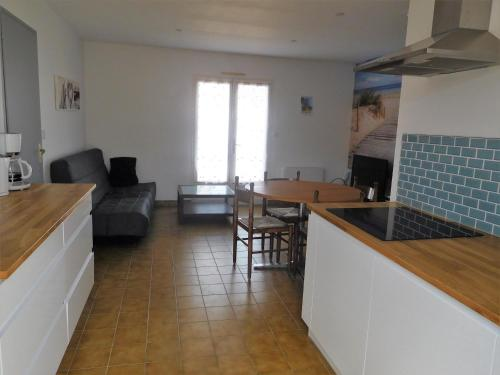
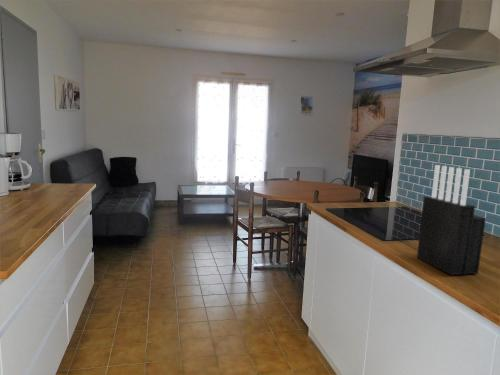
+ knife block [416,164,487,276]
